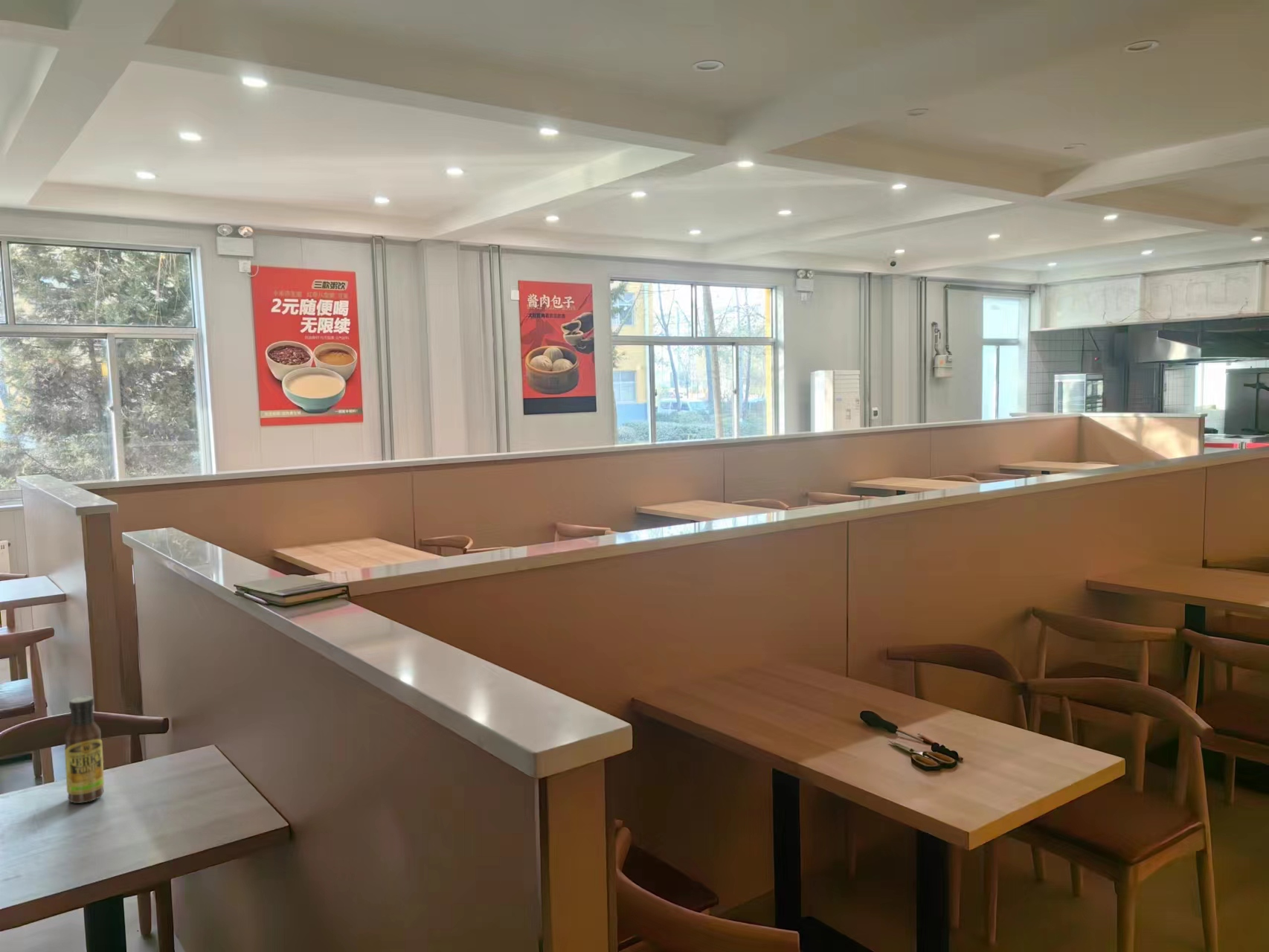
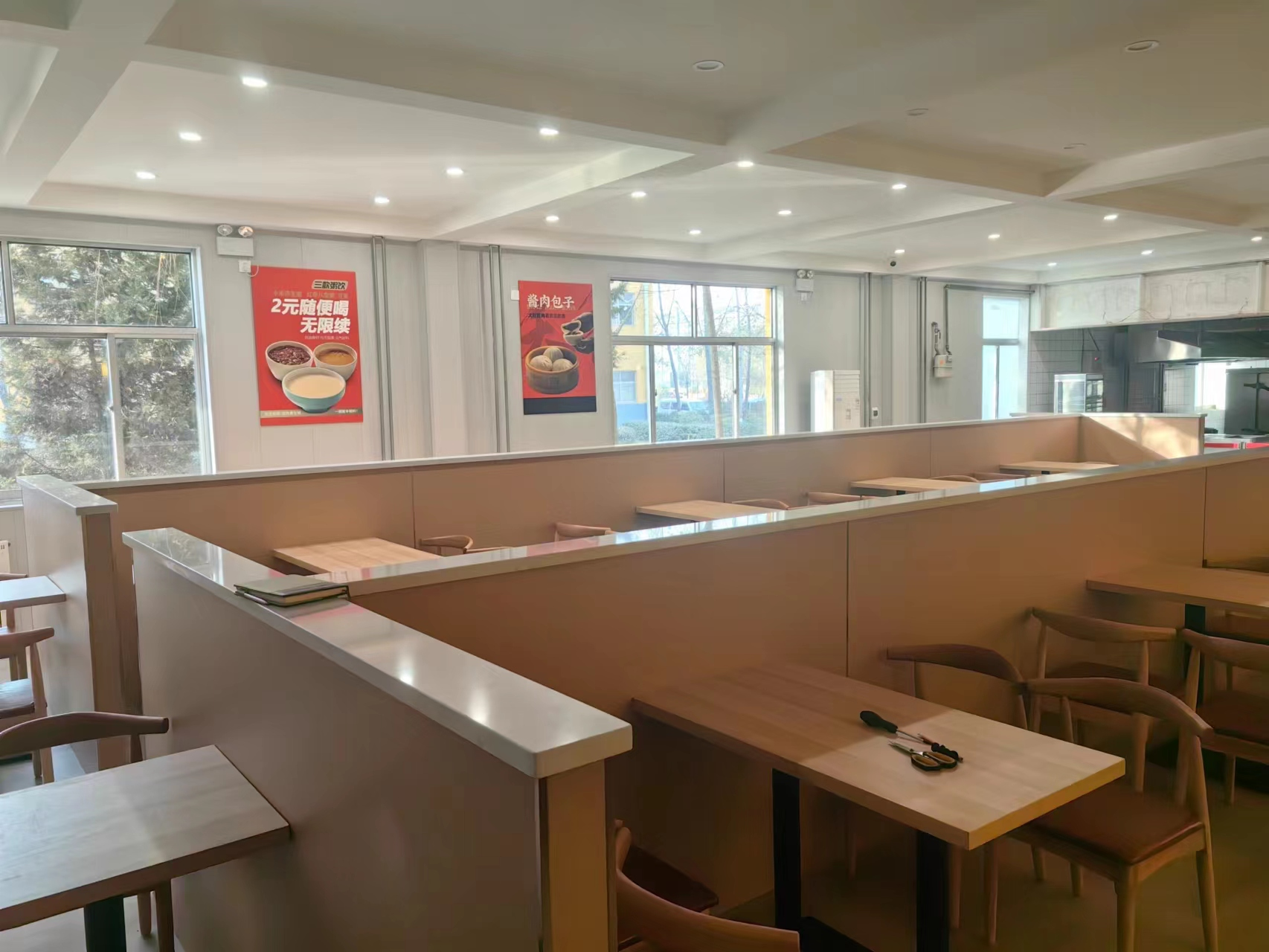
- sauce bottle [64,695,105,804]
